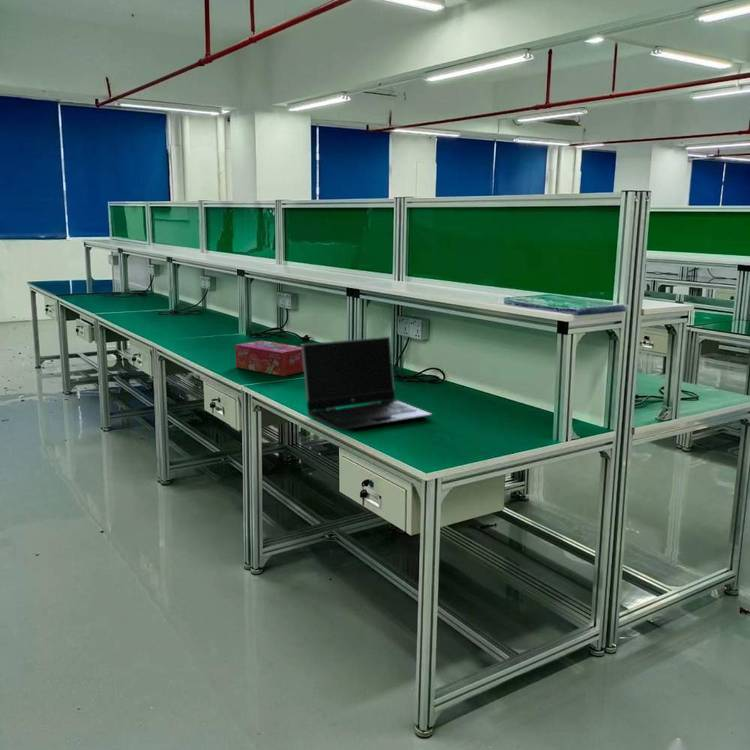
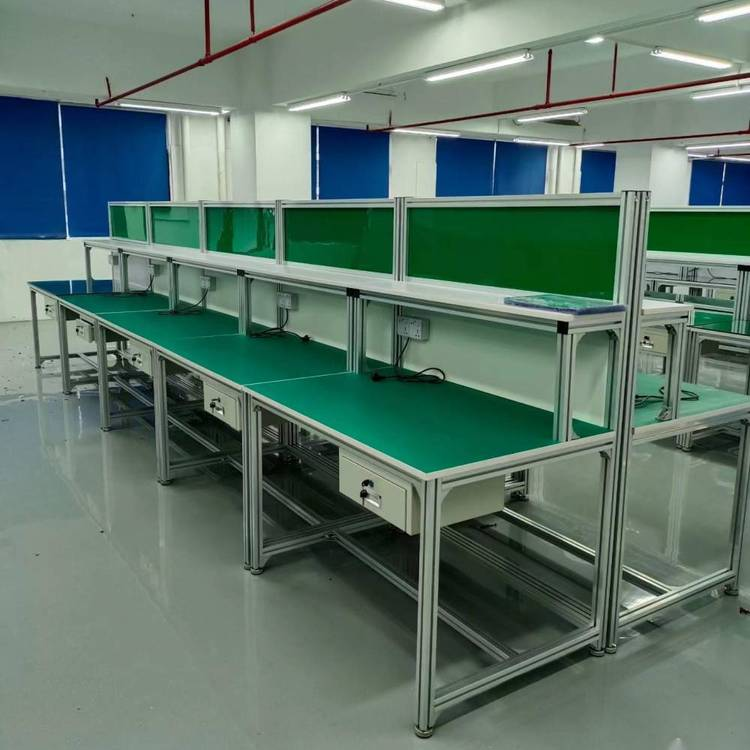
- laptop computer [301,336,433,431]
- tissue box [234,340,304,377]
